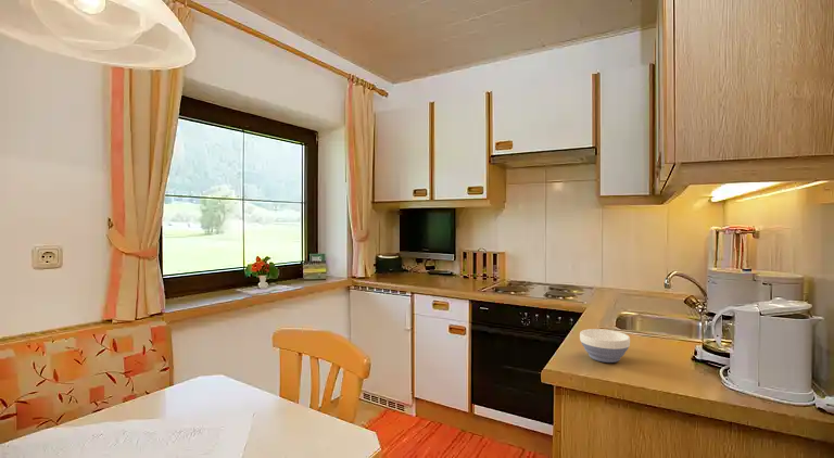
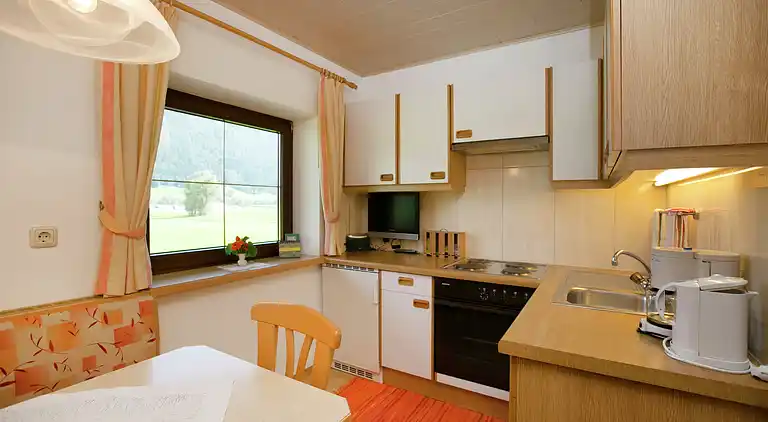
- bowl [579,328,631,364]
